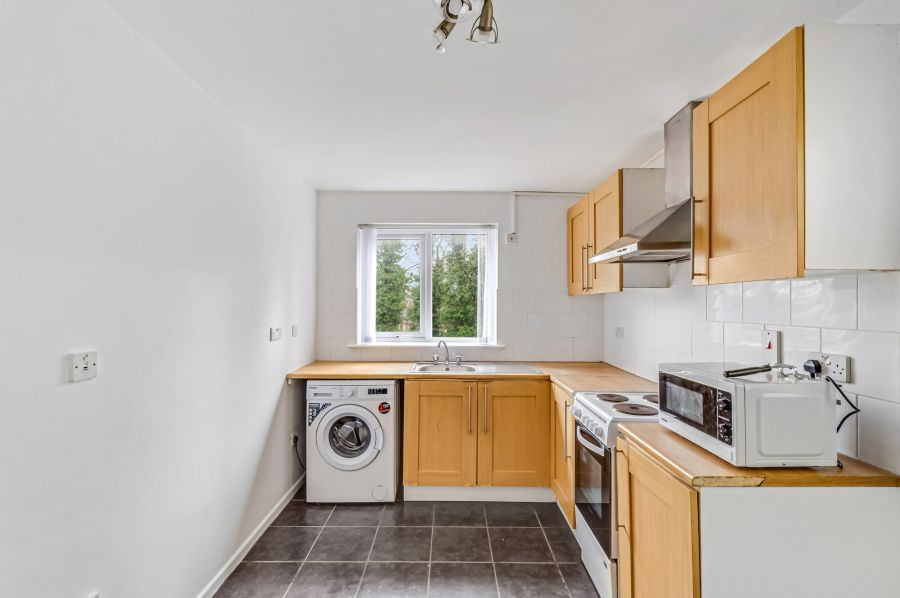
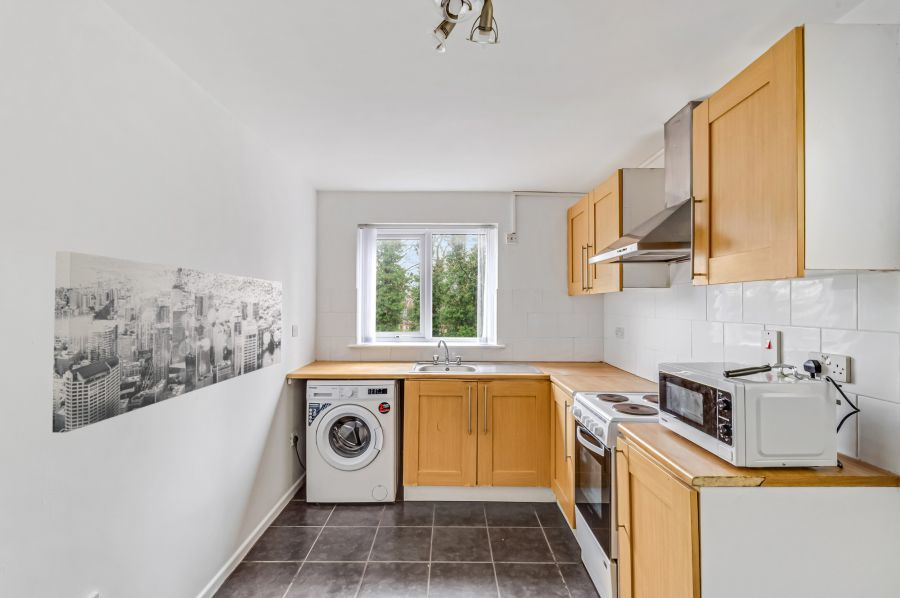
+ wall art [51,250,283,434]
